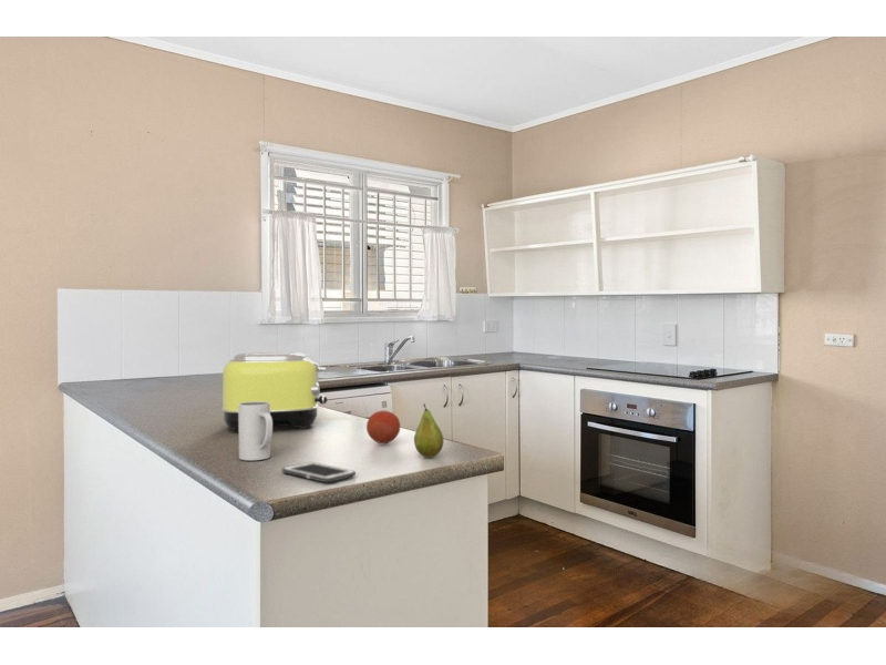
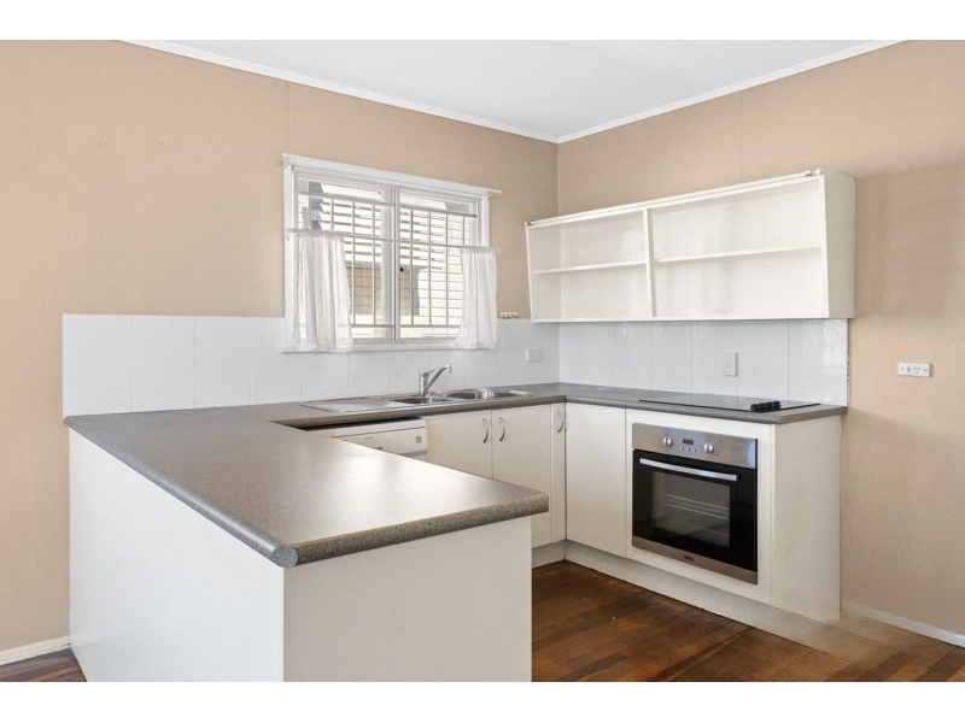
- toaster [220,351,328,432]
- cell phone [281,461,357,483]
- fruit [413,402,444,459]
- fruit [365,409,401,444]
- mug [238,401,274,461]
